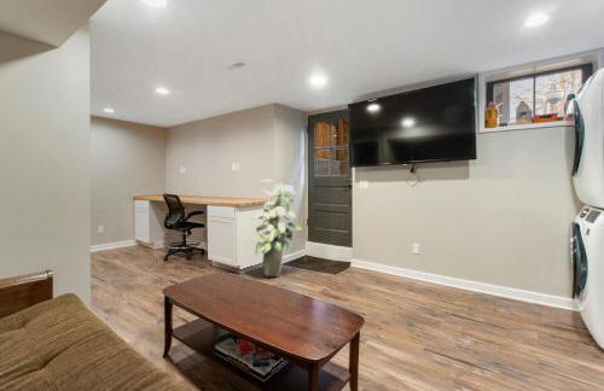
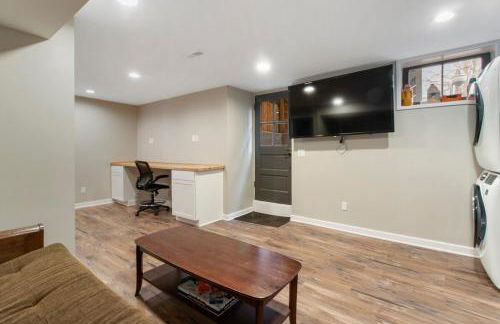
- indoor plant [251,179,303,278]
